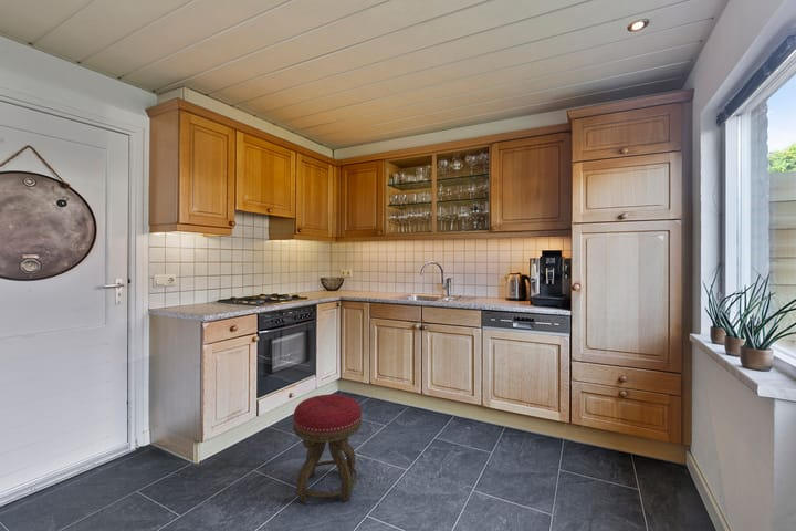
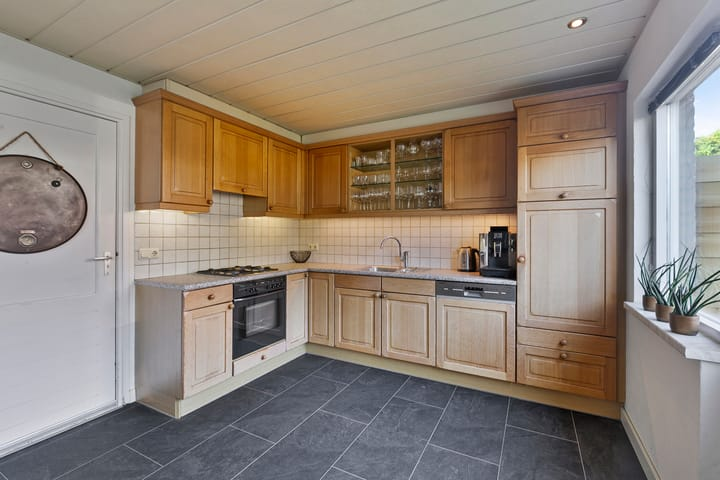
- stool [292,393,363,503]
